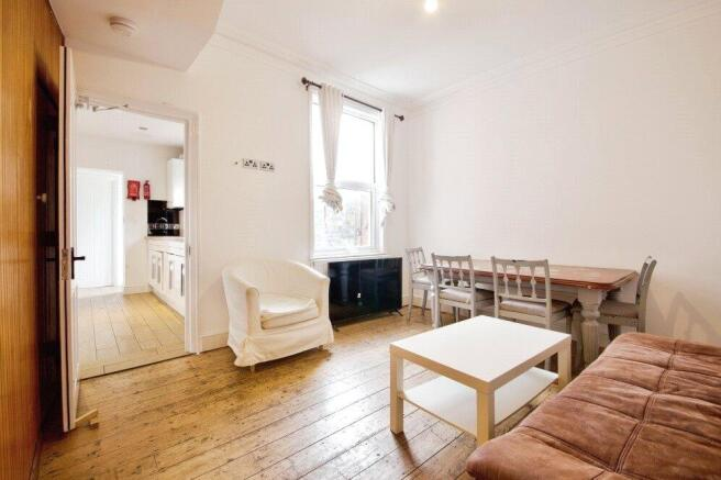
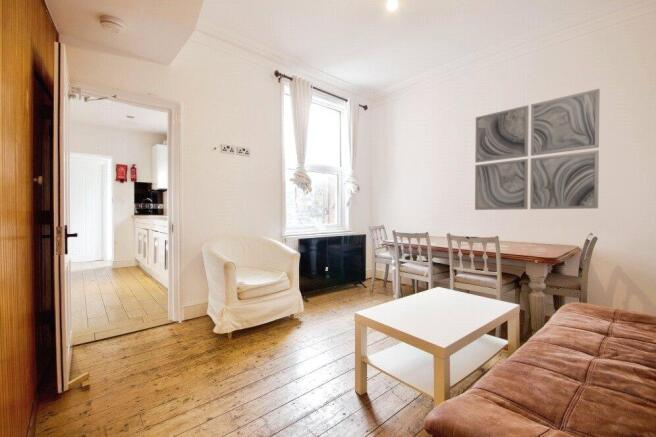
+ wall art [474,88,601,211]
